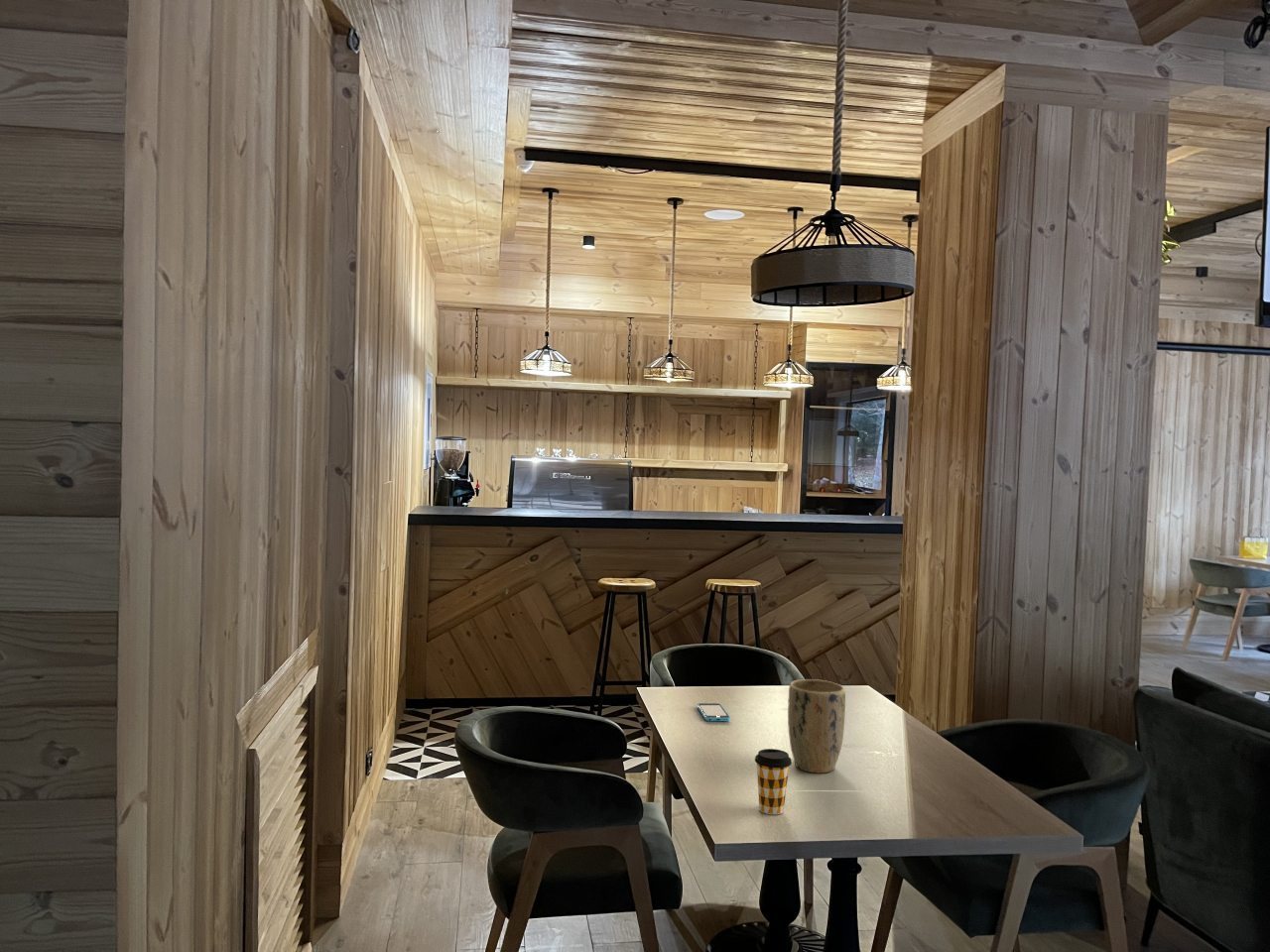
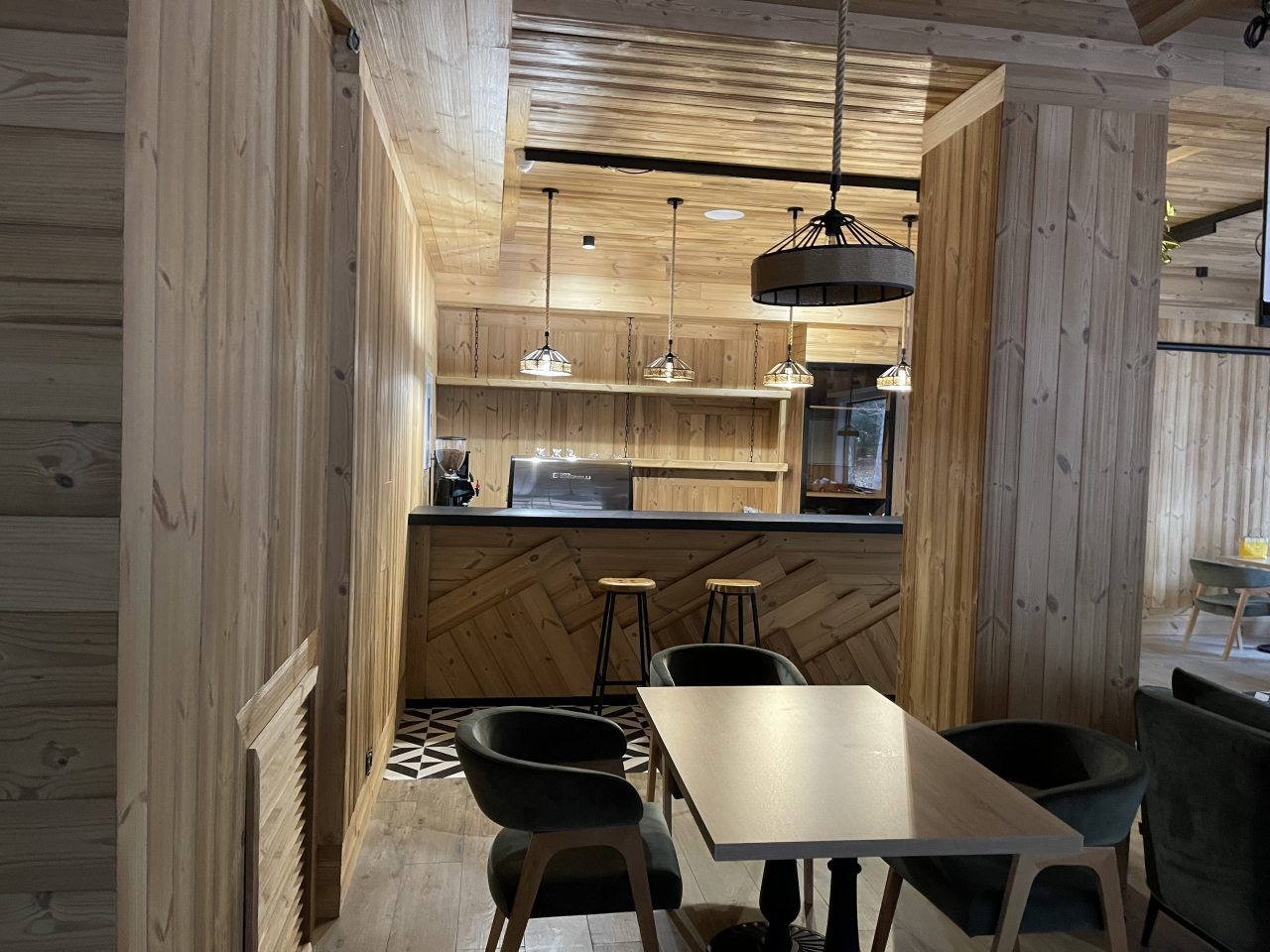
- plant pot [787,678,846,774]
- smartphone [697,702,731,722]
- coffee cup [754,748,793,815]
